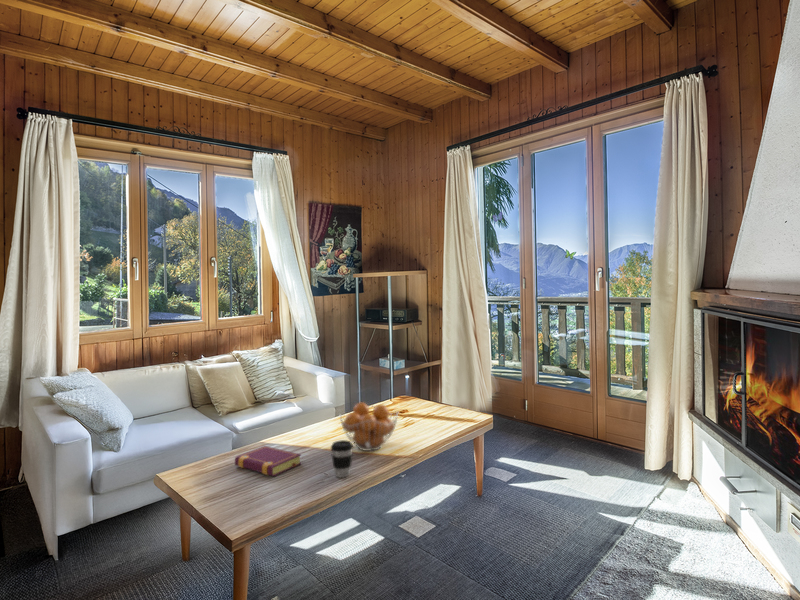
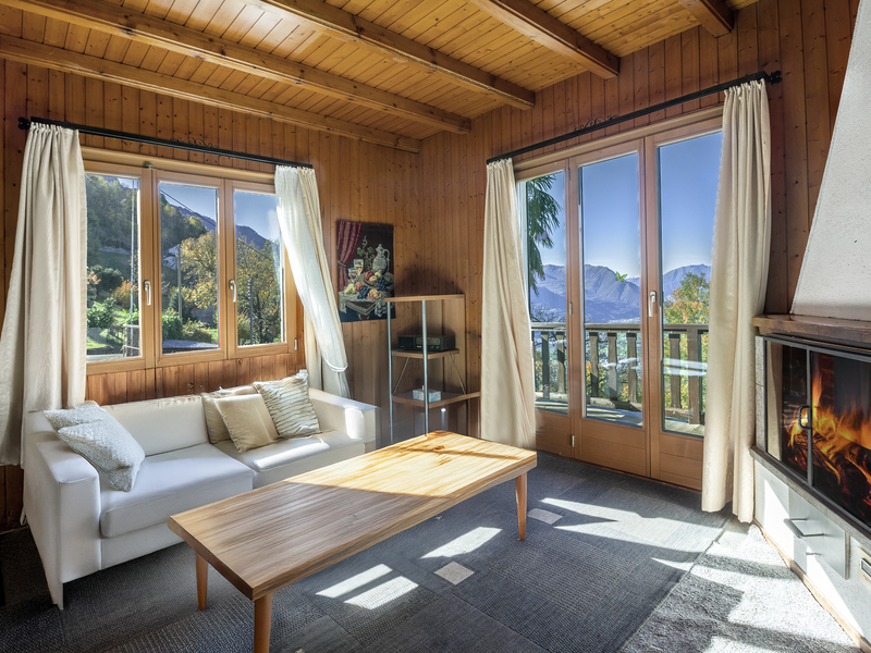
- coffee cup [330,439,354,479]
- fruit basket [338,401,399,452]
- book [234,445,302,477]
